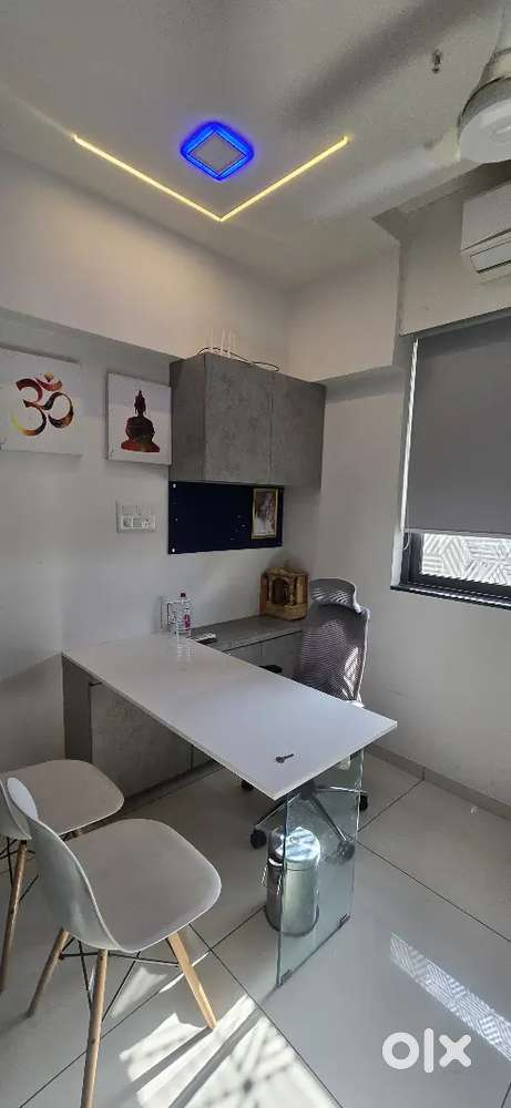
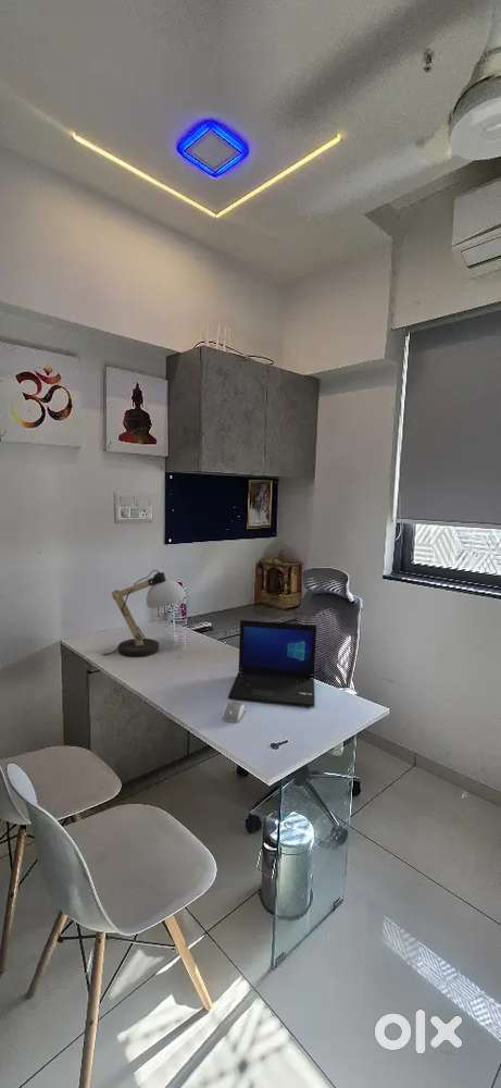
+ desk lamp [102,569,187,658]
+ computer mouse [221,700,247,722]
+ laptop [227,619,317,707]
